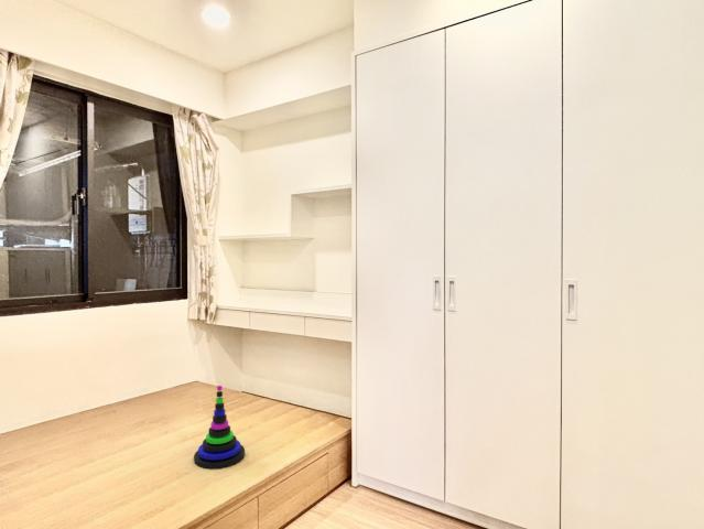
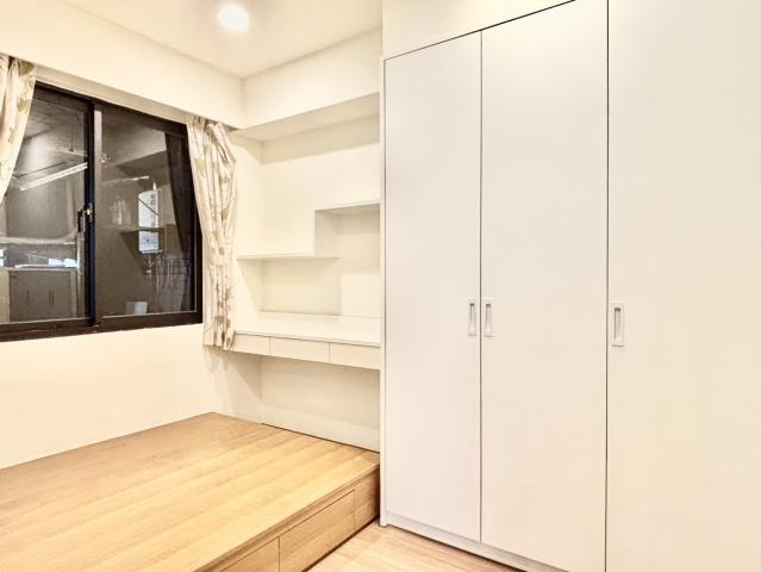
- stacking toy [193,385,246,469]
